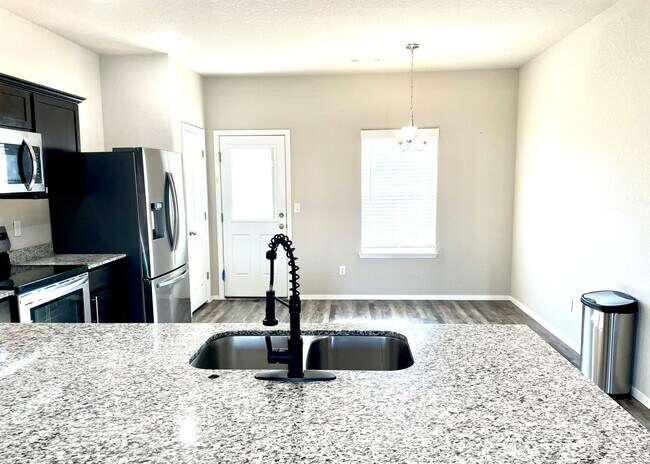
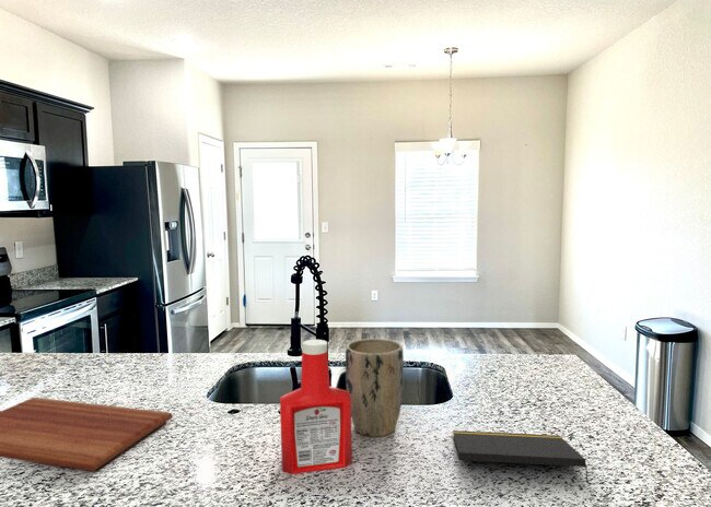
+ soap bottle [279,339,353,475]
+ cutting board [0,397,173,472]
+ plant pot [345,338,405,438]
+ notepad [452,429,590,484]
